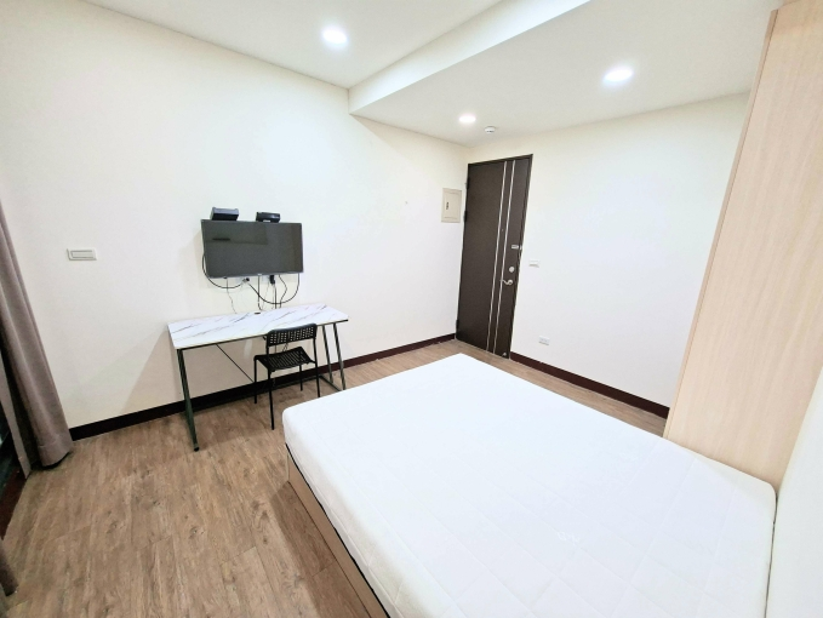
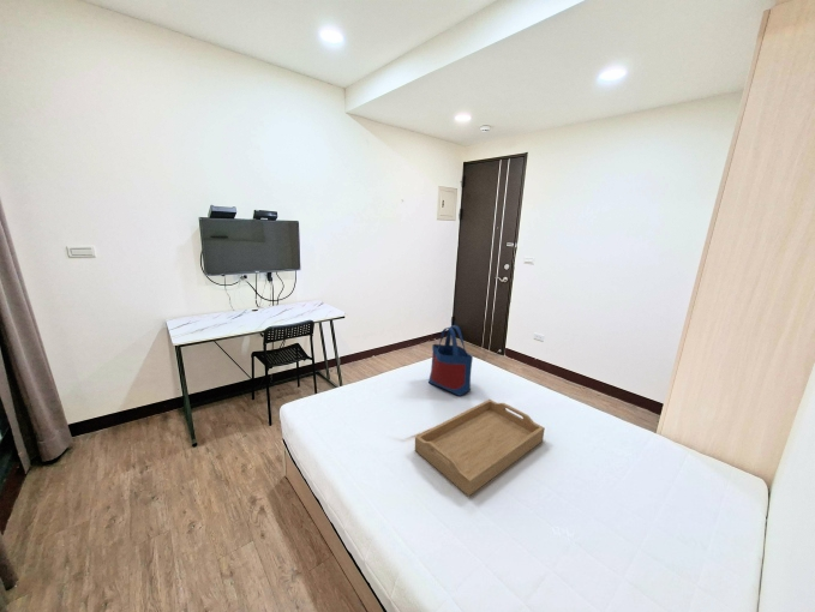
+ serving tray [414,398,546,497]
+ tote bag [427,324,474,397]
